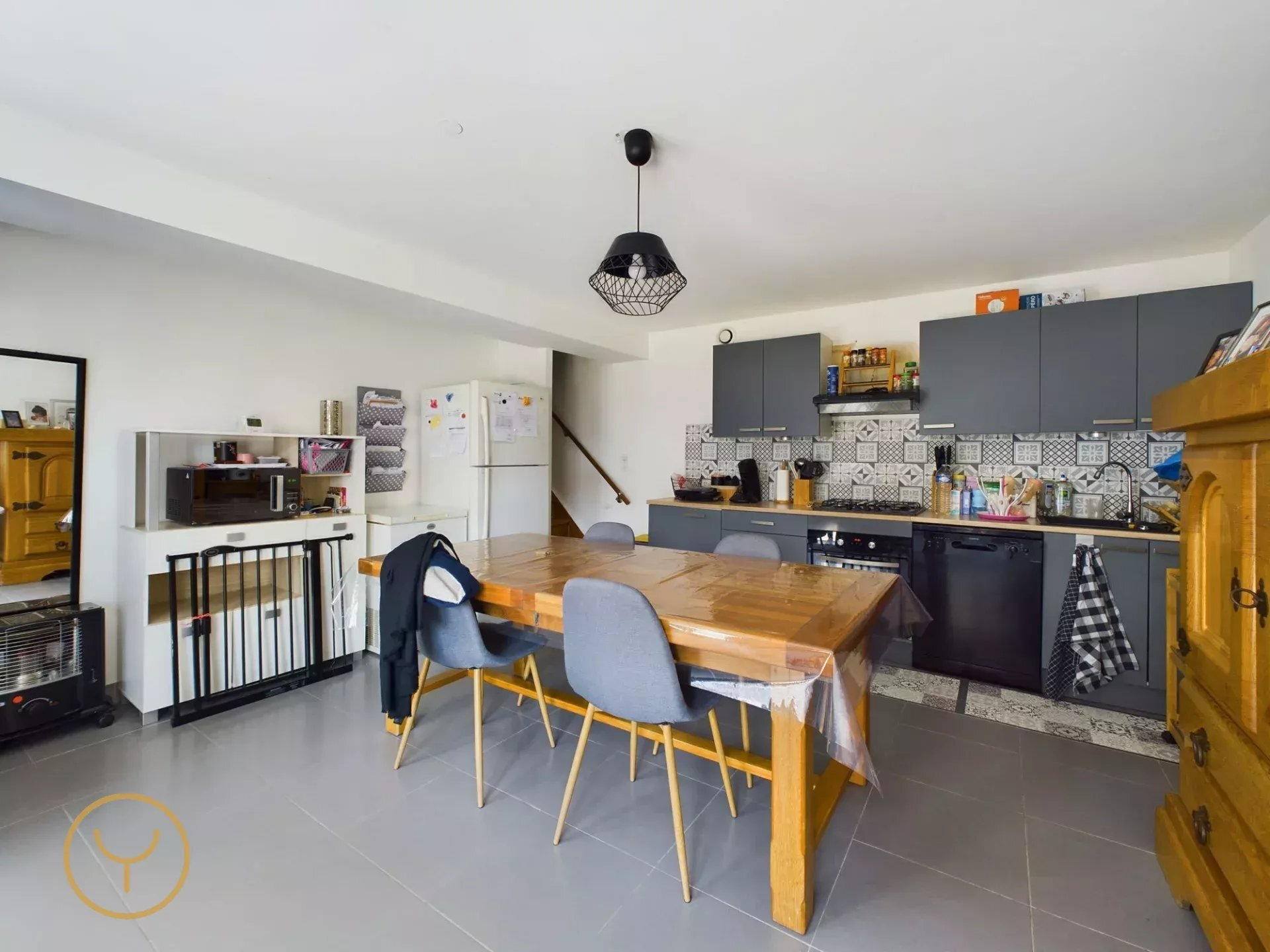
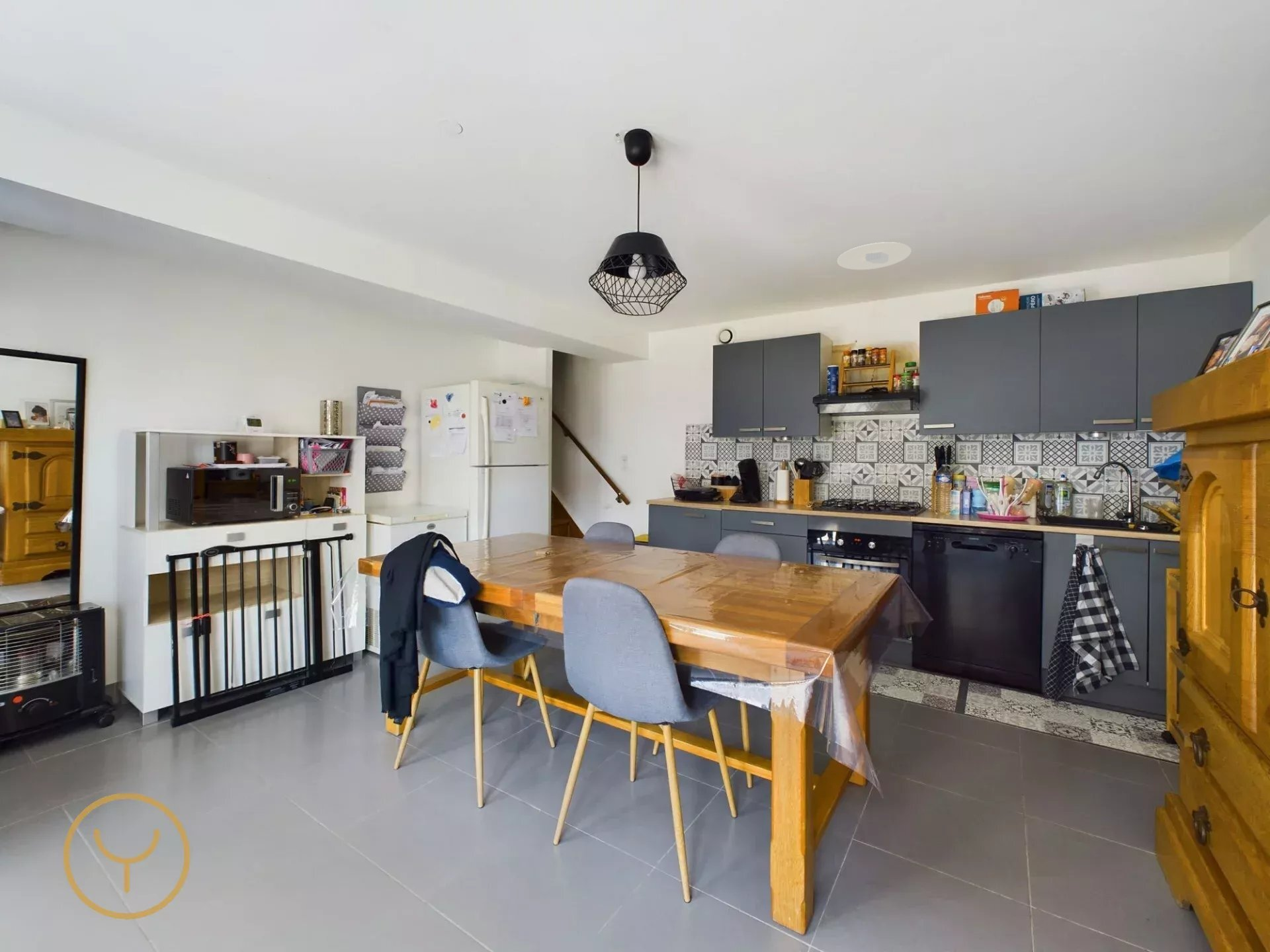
+ recessed light [837,241,912,270]
